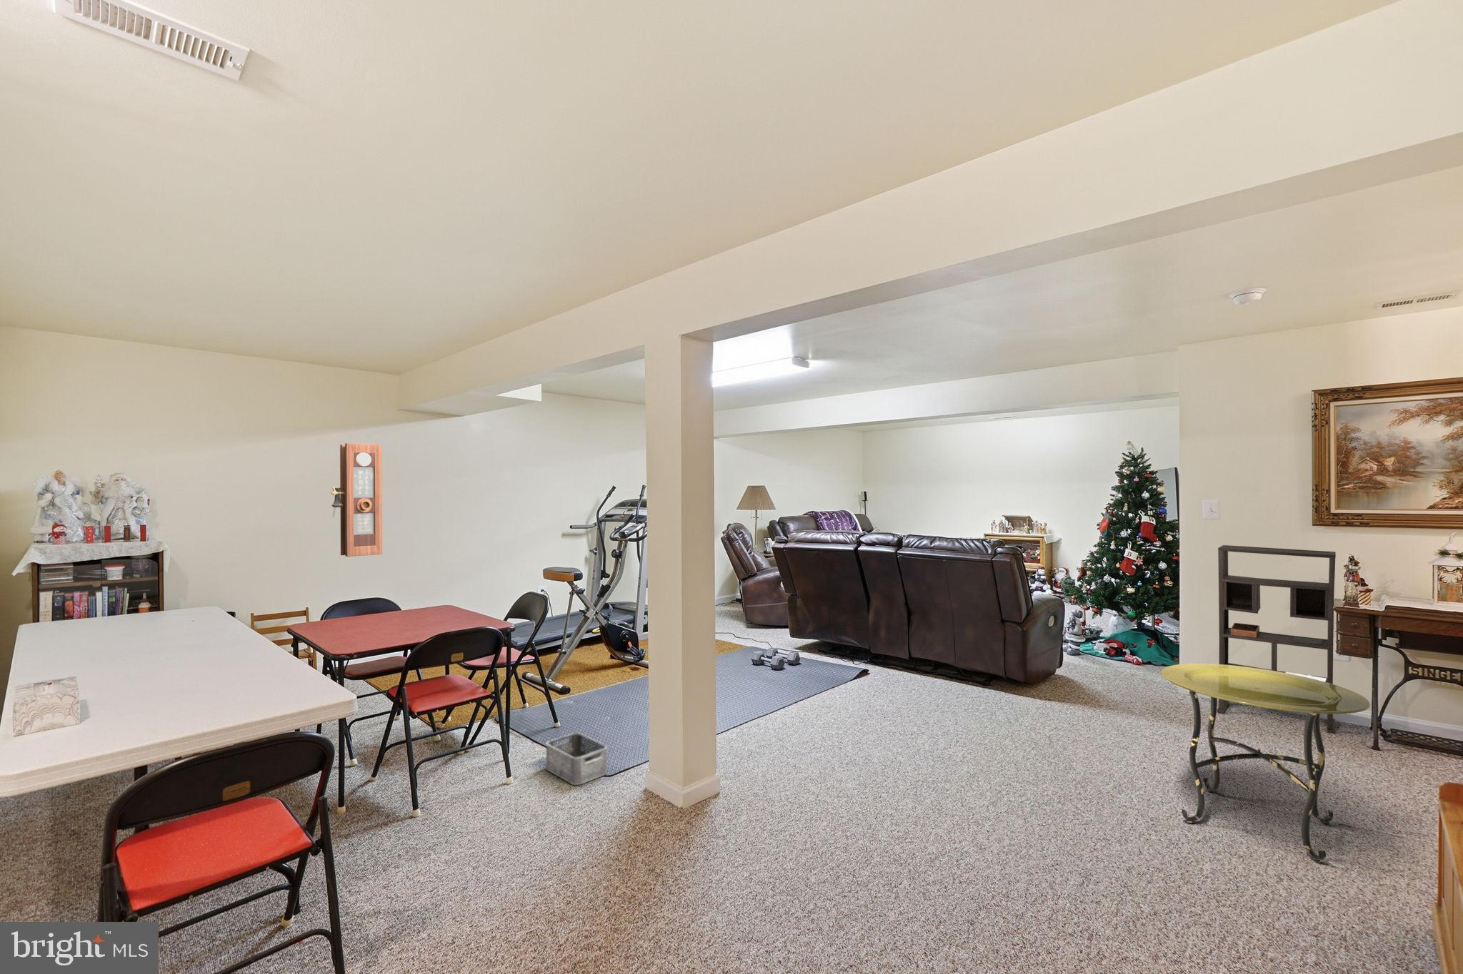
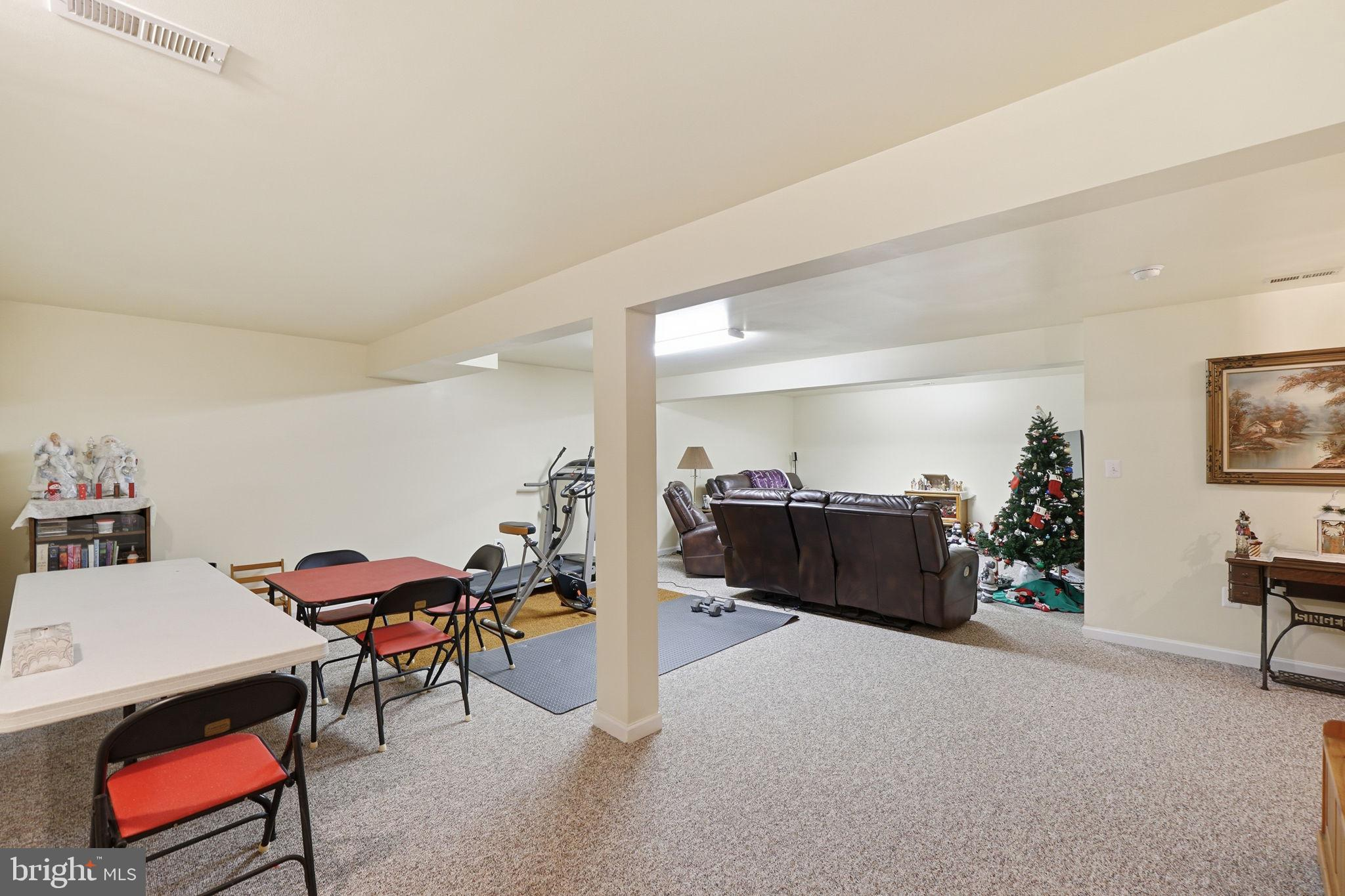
- pendulum clock [330,442,383,558]
- bookshelf [1216,545,1337,735]
- storage bin [546,732,608,786]
- side table [1161,663,1371,863]
